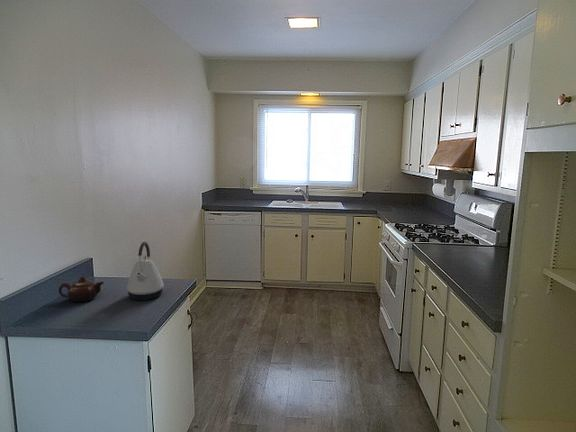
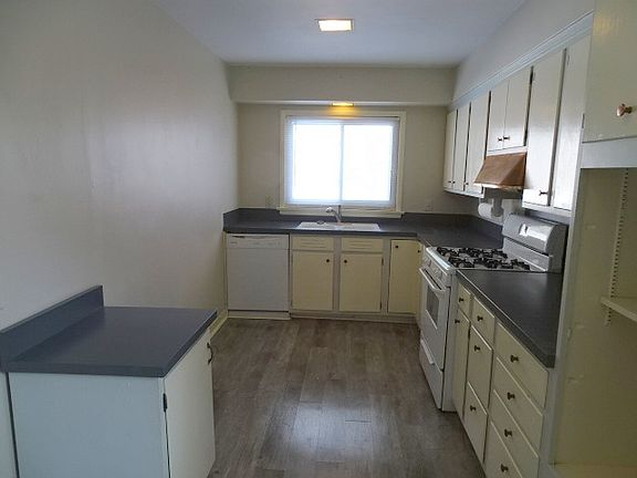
- kettle [126,241,165,301]
- teapot [58,275,105,303]
